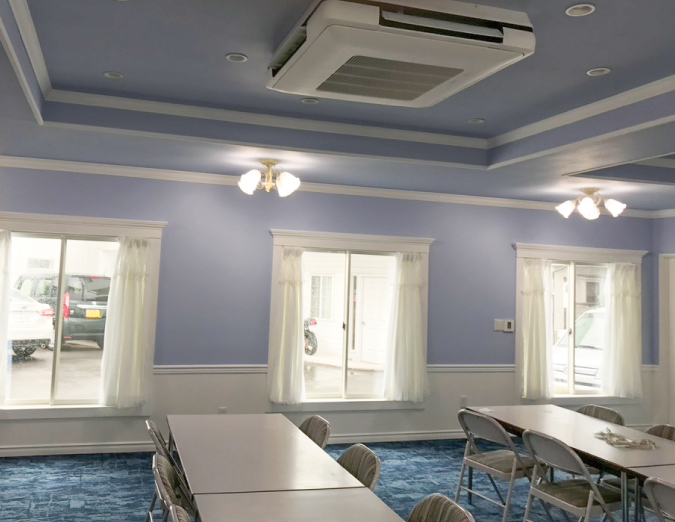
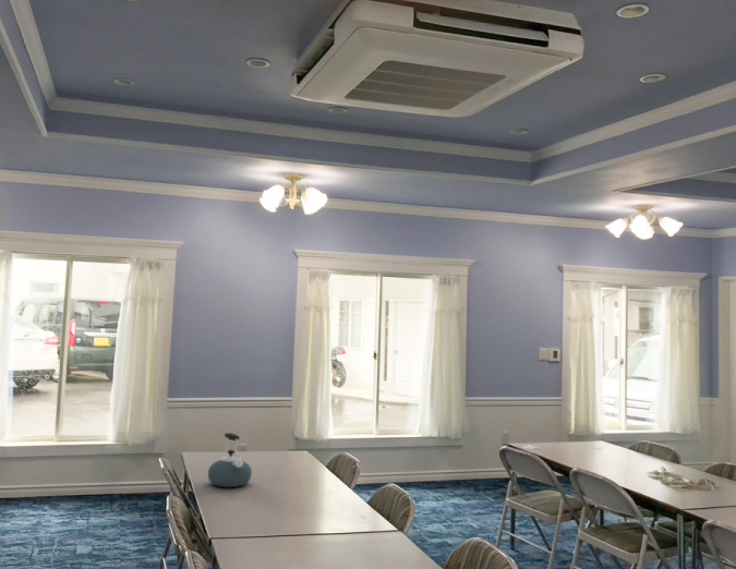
+ kettle [207,432,253,488]
